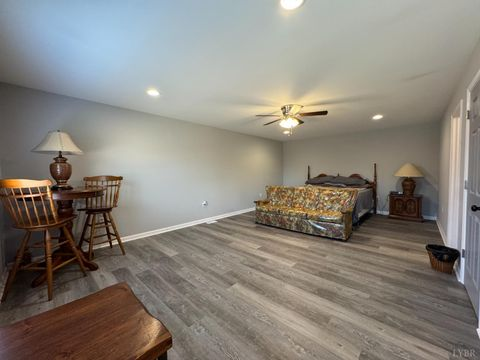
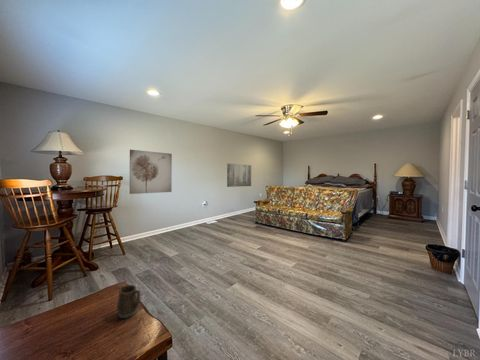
+ wall art [129,149,173,195]
+ mug [116,284,141,319]
+ wall art [226,162,252,188]
